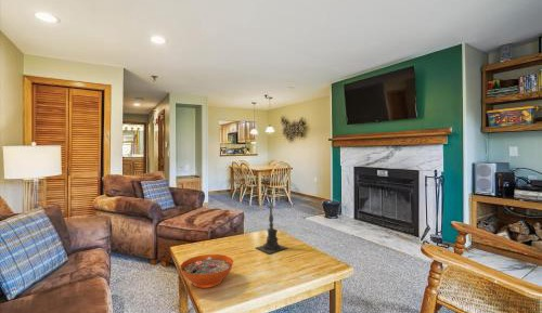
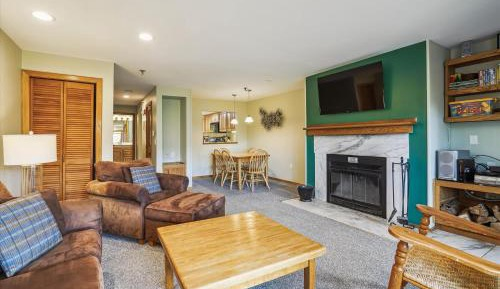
- candle holder [255,204,288,255]
- decorative bowl [179,253,234,289]
